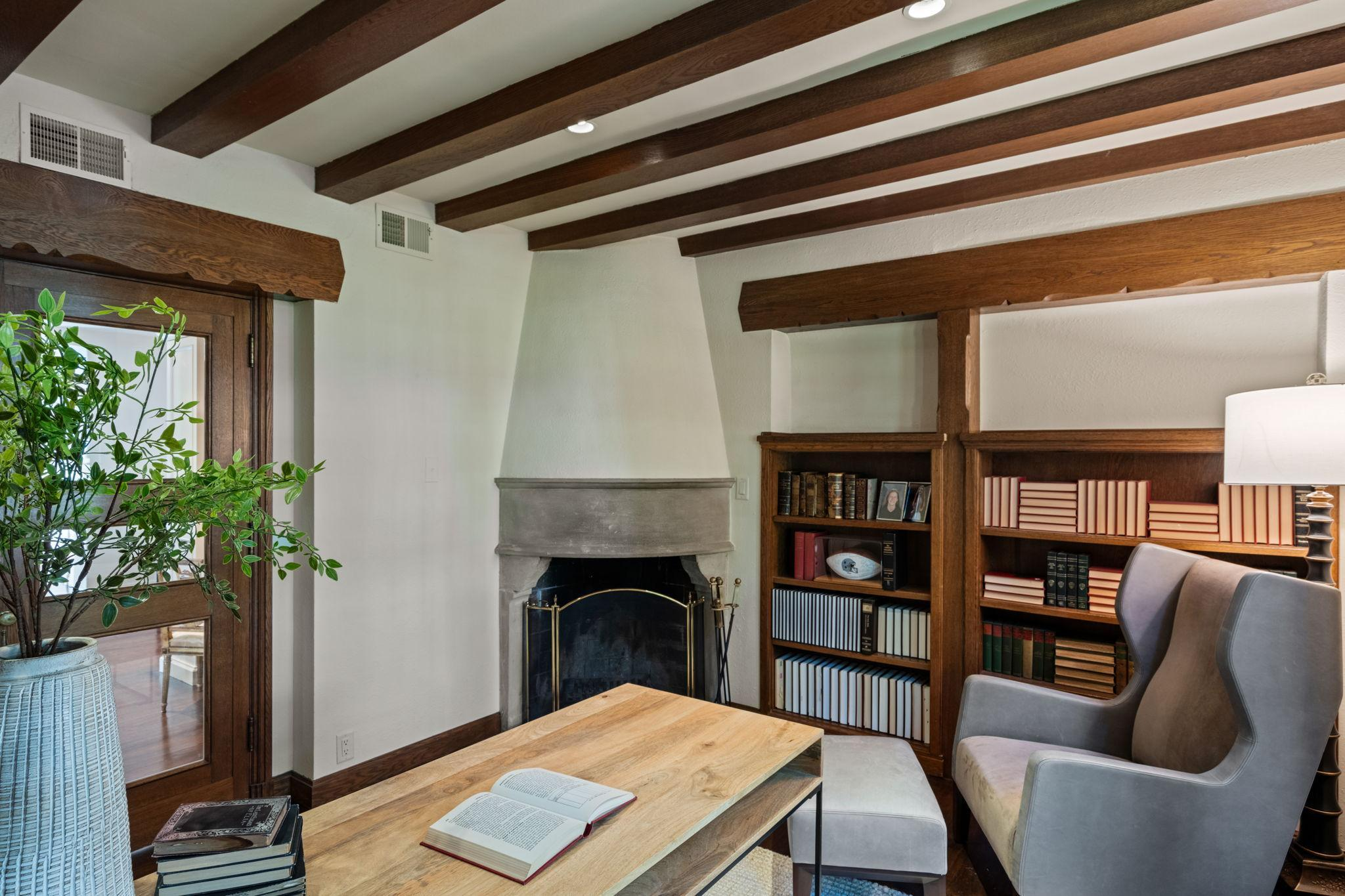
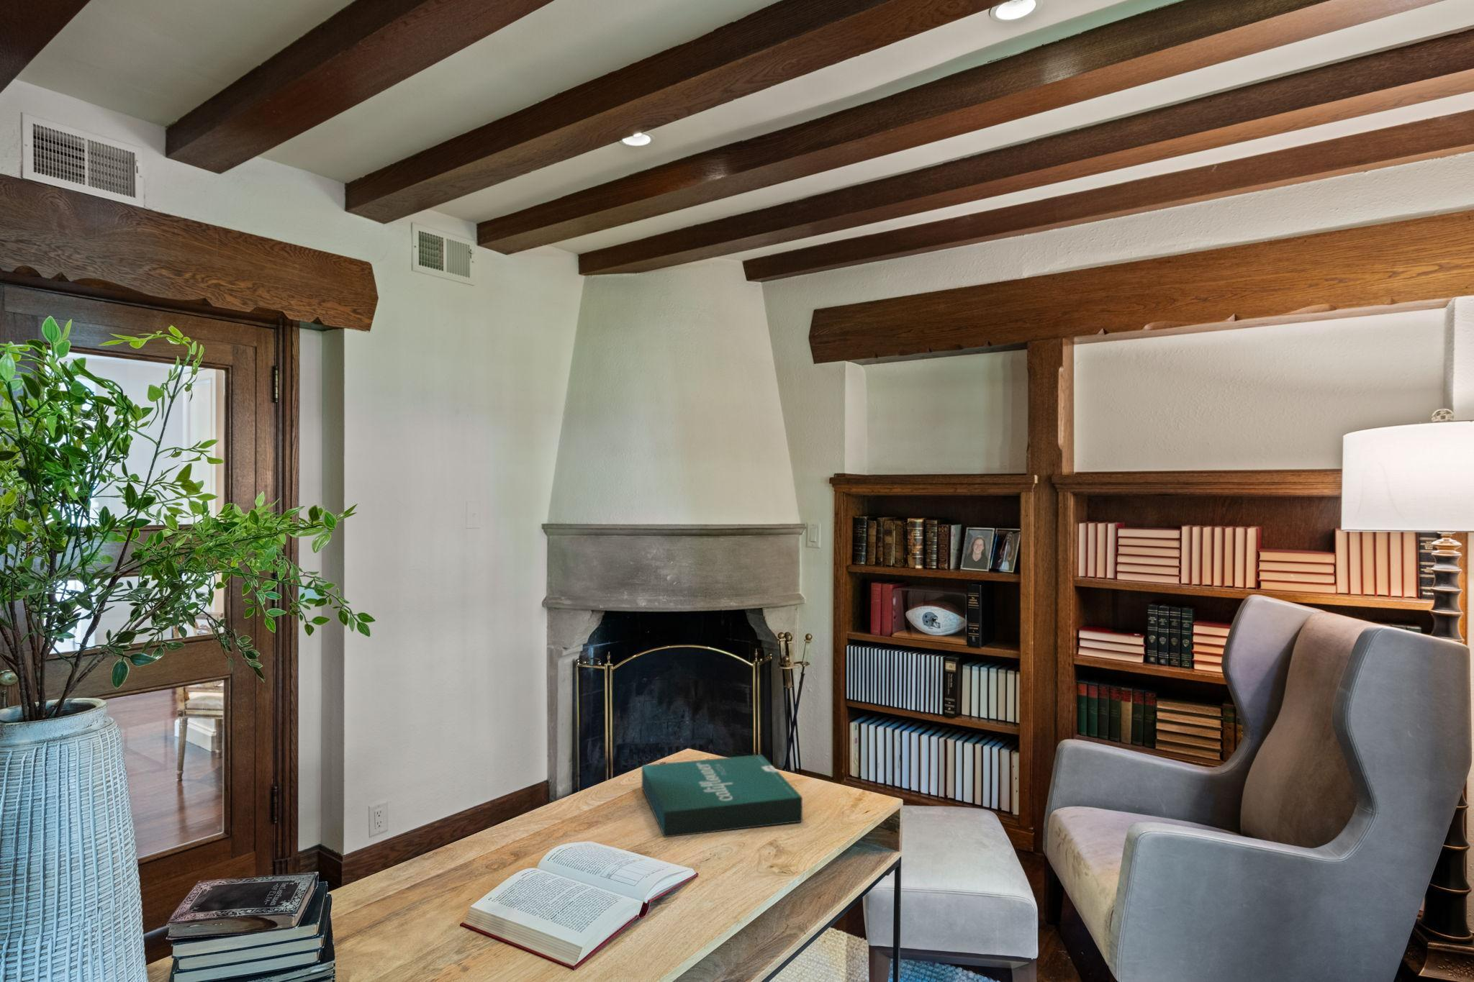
+ pizza box [641,754,803,838]
